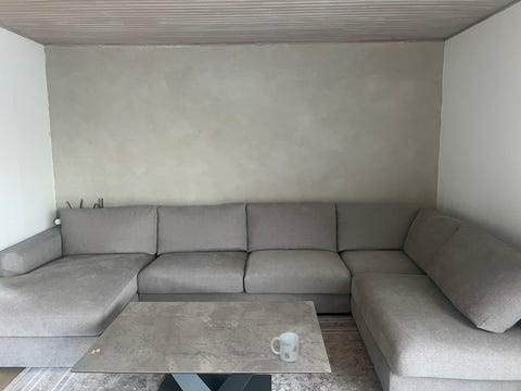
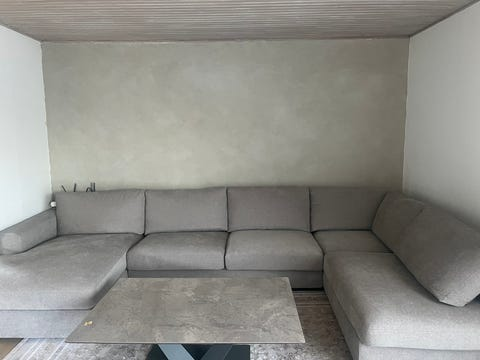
- mug [270,331,300,363]
